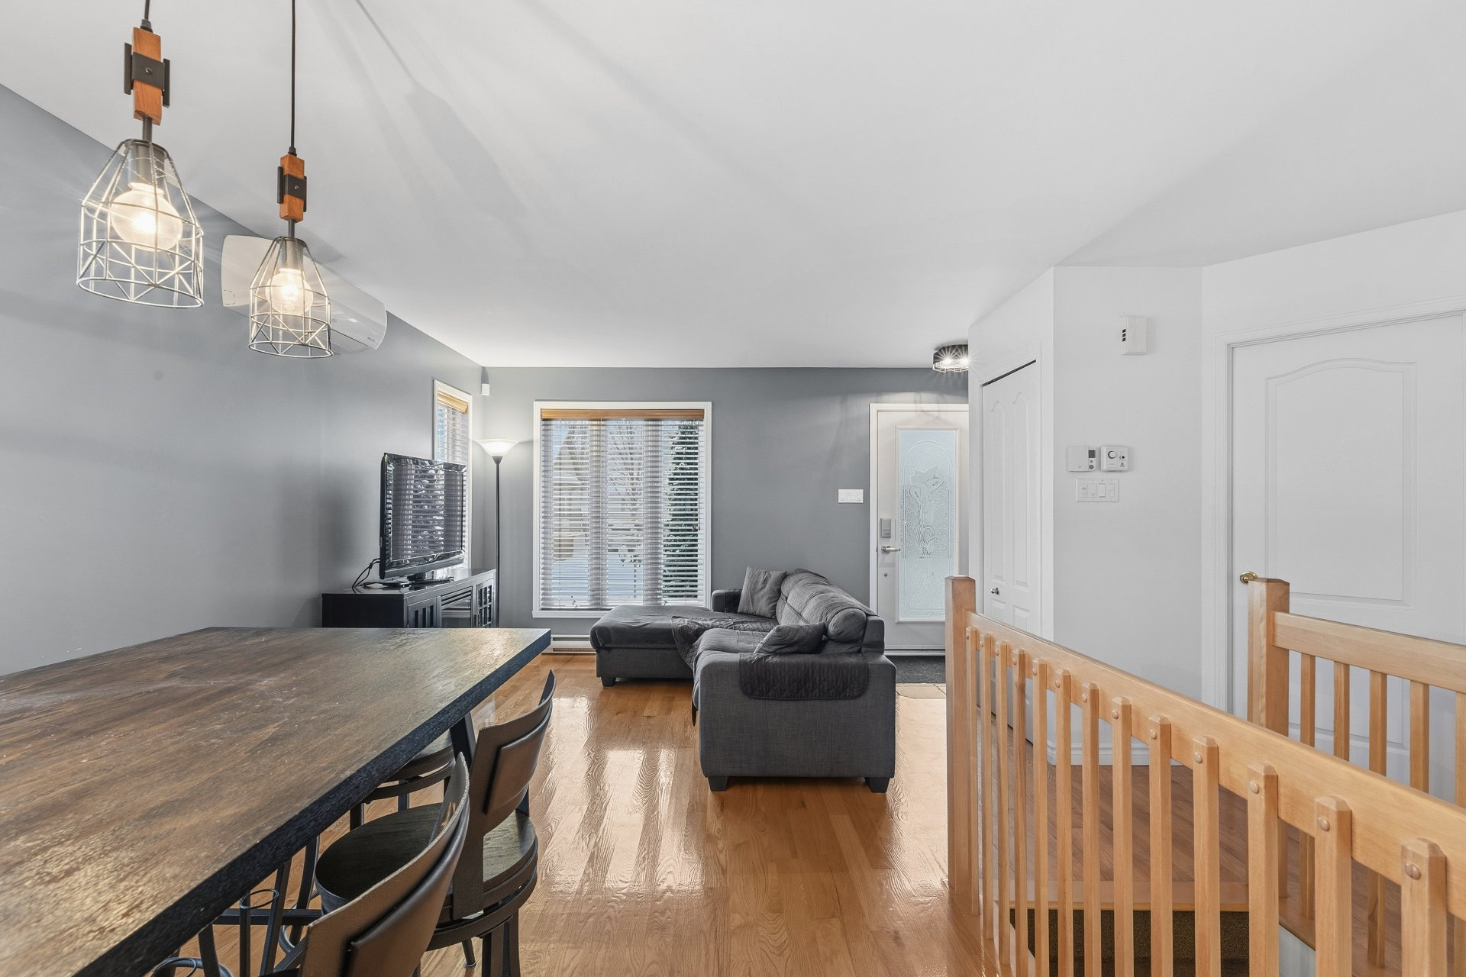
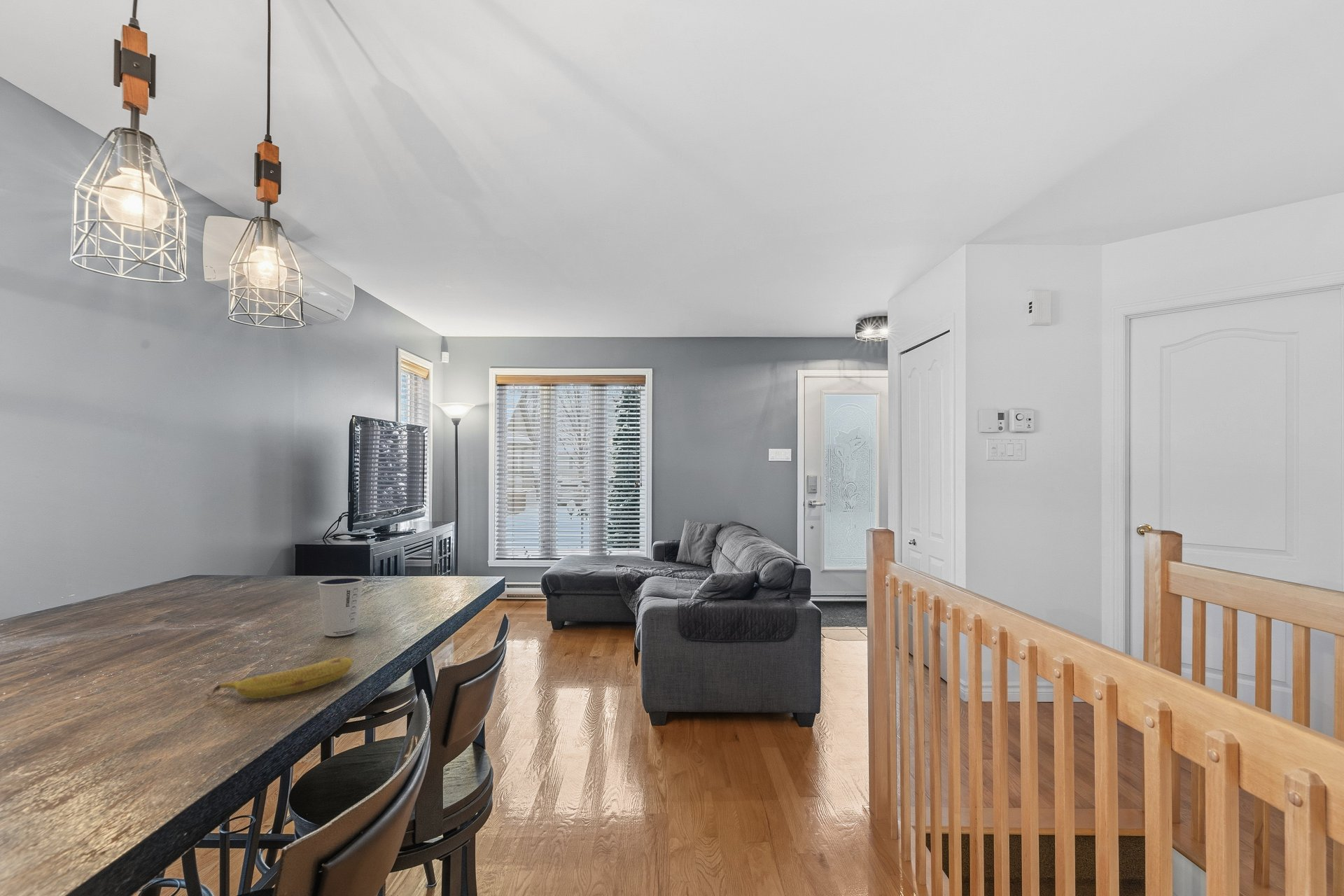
+ dixie cup [317,576,365,637]
+ fruit [206,657,354,699]
